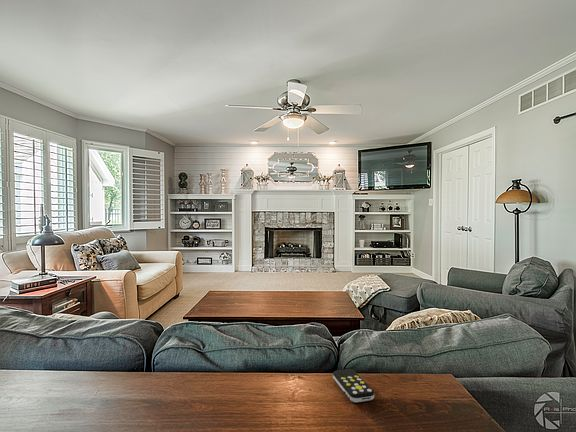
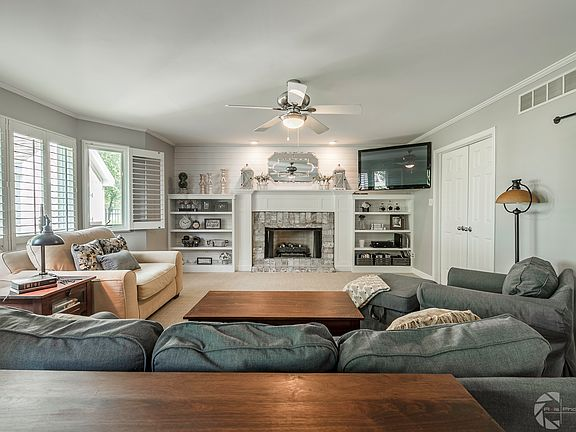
- remote control [332,368,375,403]
